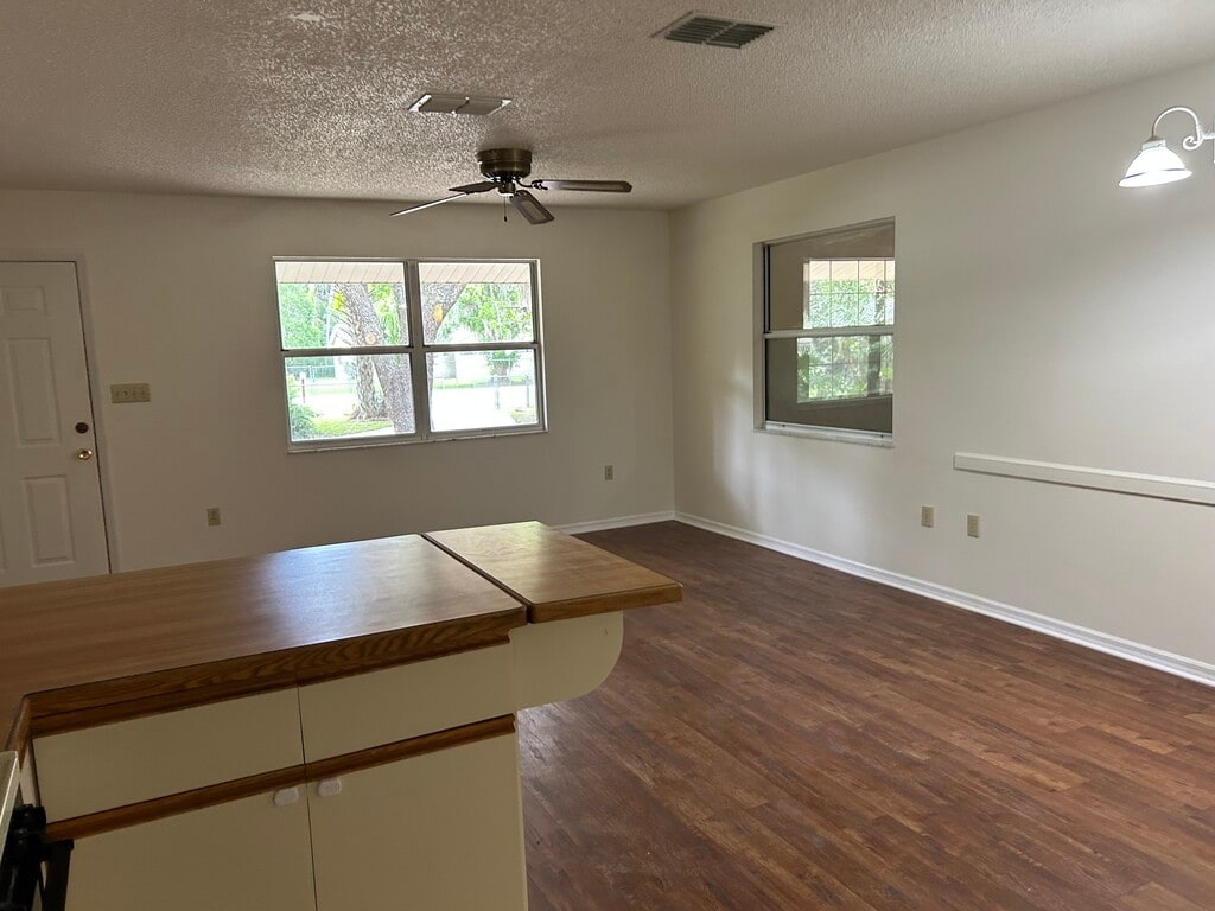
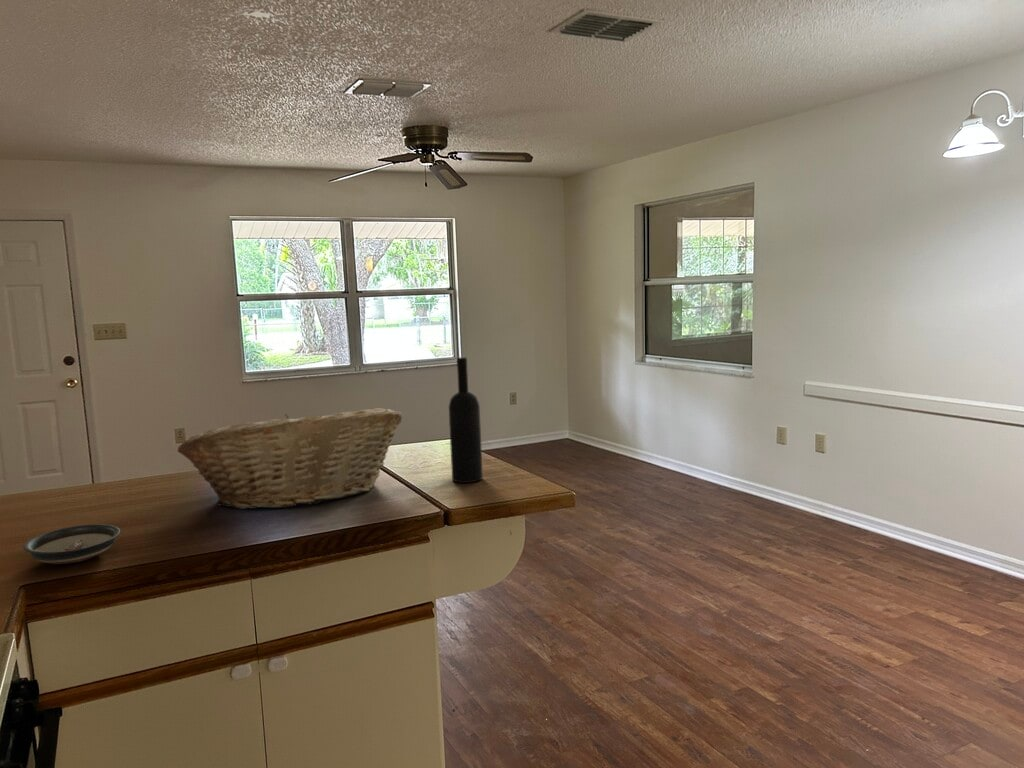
+ wine bottle [448,356,484,484]
+ saucer [22,523,121,565]
+ fruit basket [177,407,403,510]
